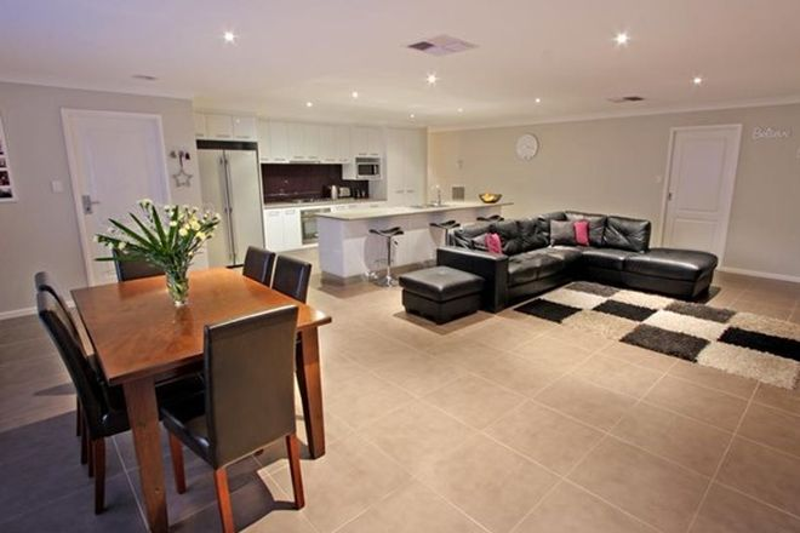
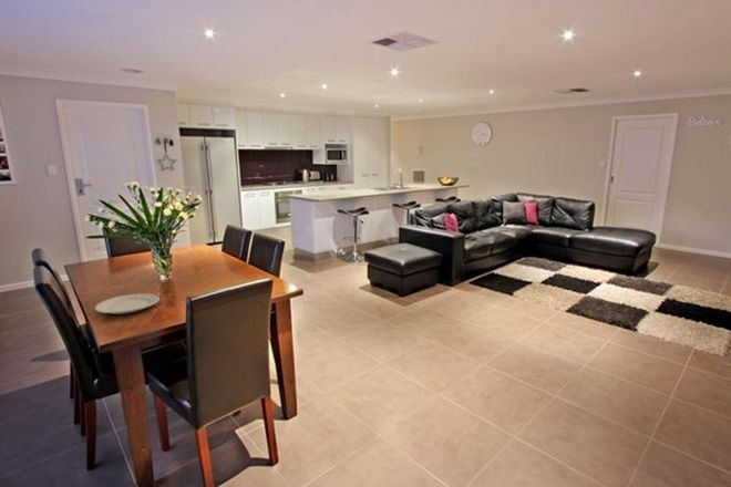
+ chinaware [94,292,161,315]
